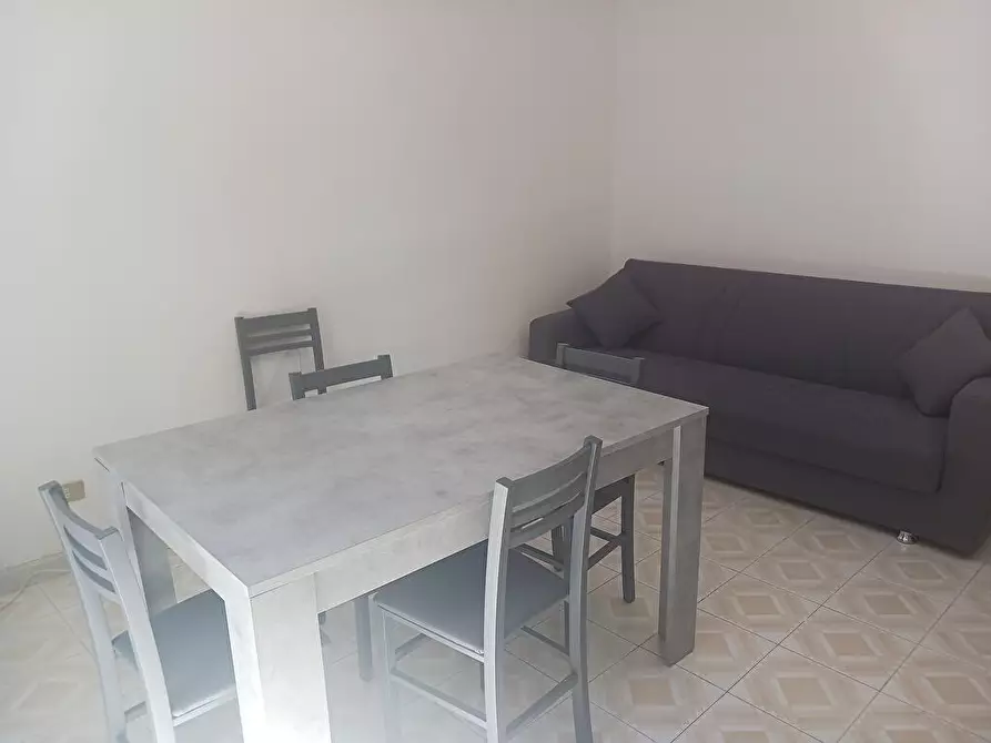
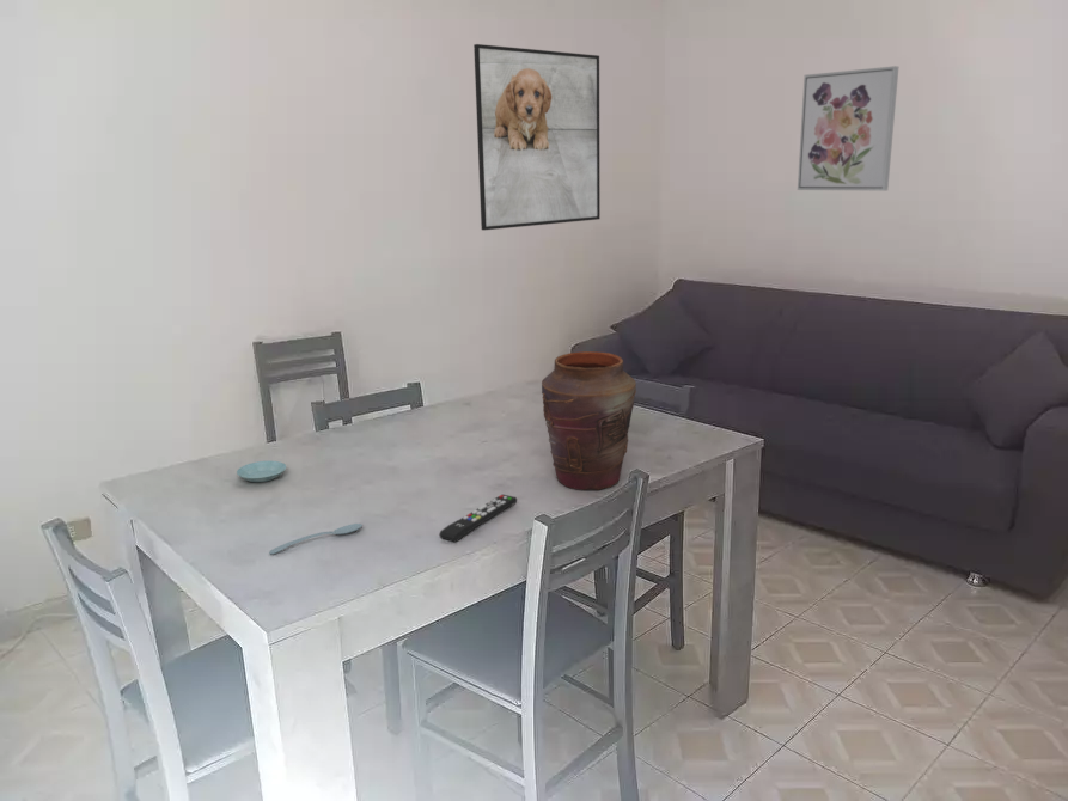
+ vase [541,350,637,491]
+ wall art [797,65,899,192]
+ spoon [268,522,364,555]
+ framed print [472,43,602,231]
+ remote control [438,494,518,543]
+ saucer [236,460,287,483]
